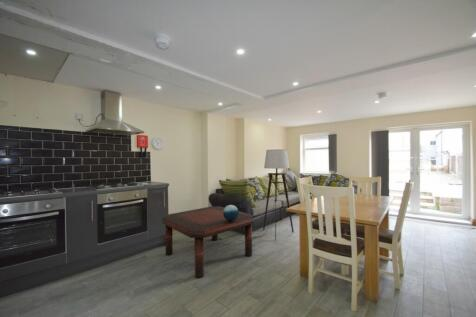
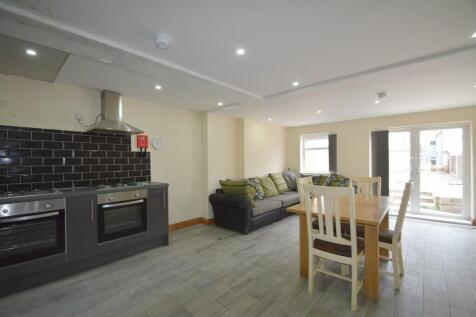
- coffee table [161,206,254,279]
- decorative sphere [223,204,240,221]
- floor lamp [252,148,295,241]
